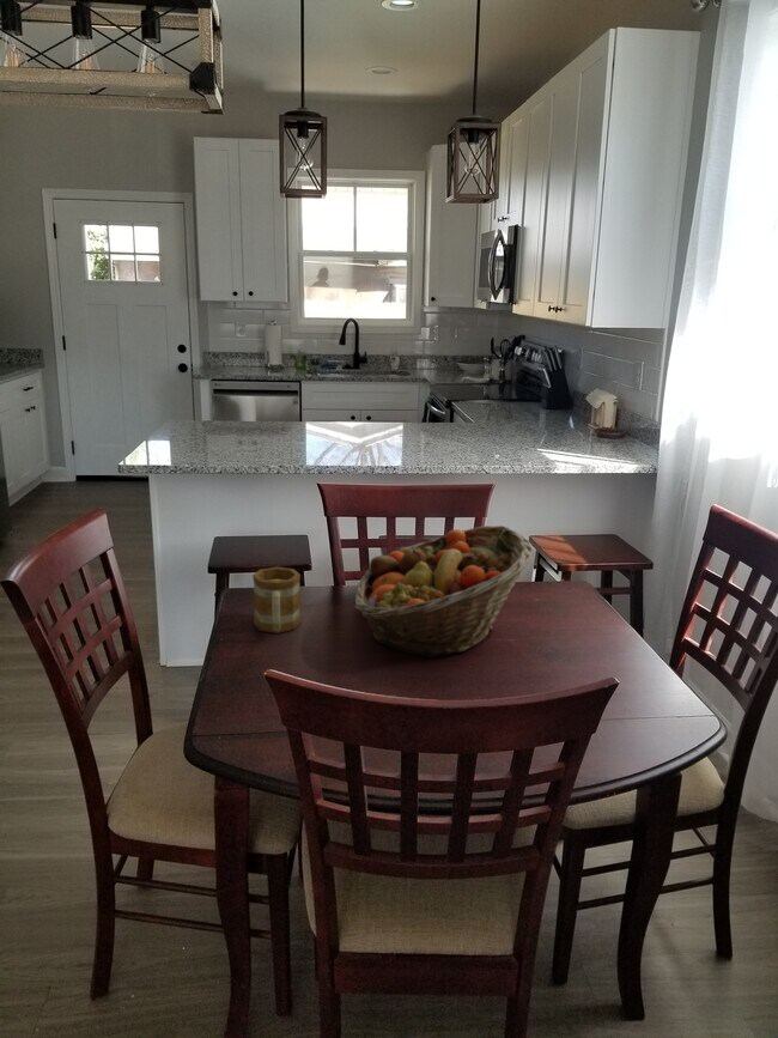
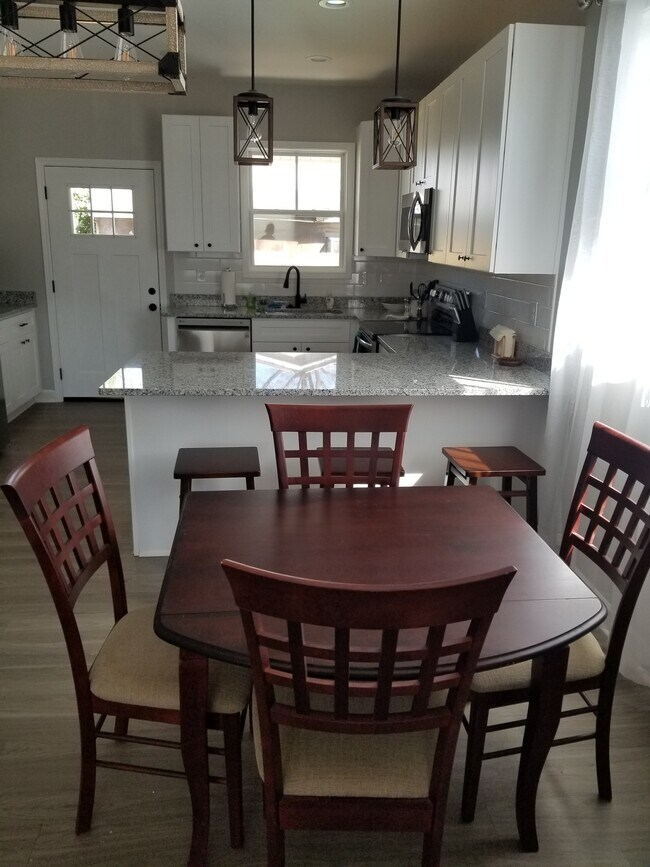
- mug [251,566,302,635]
- fruit basket [353,524,535,660]
